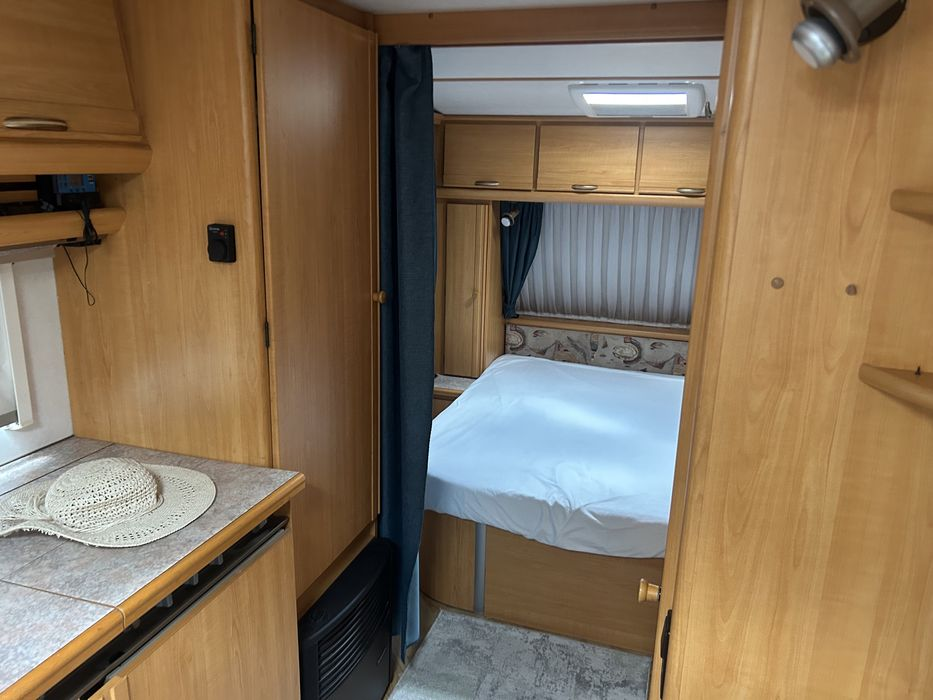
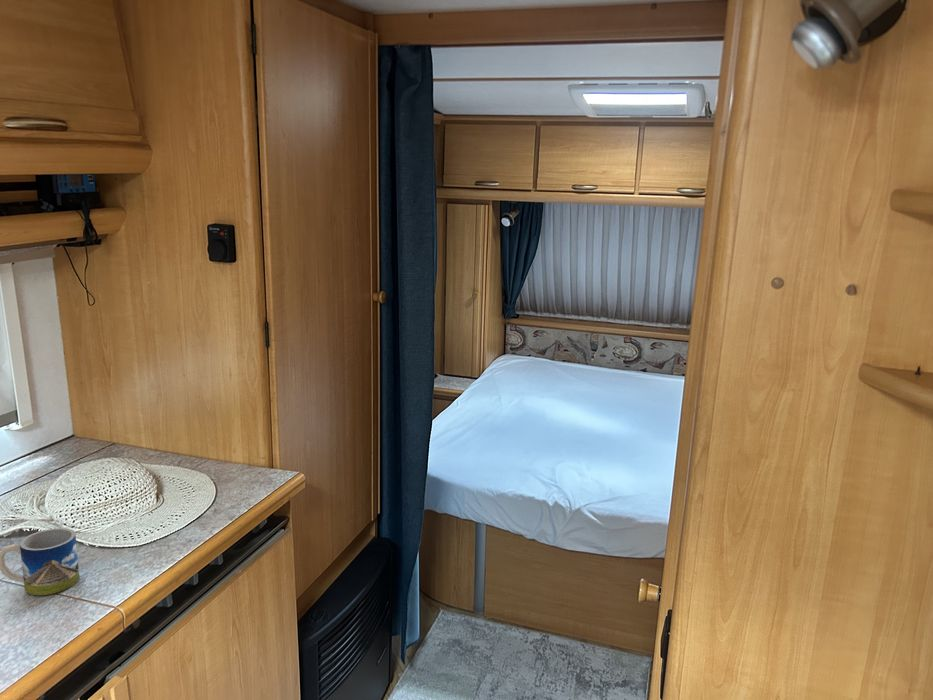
+ mug [0,527,80,596]
